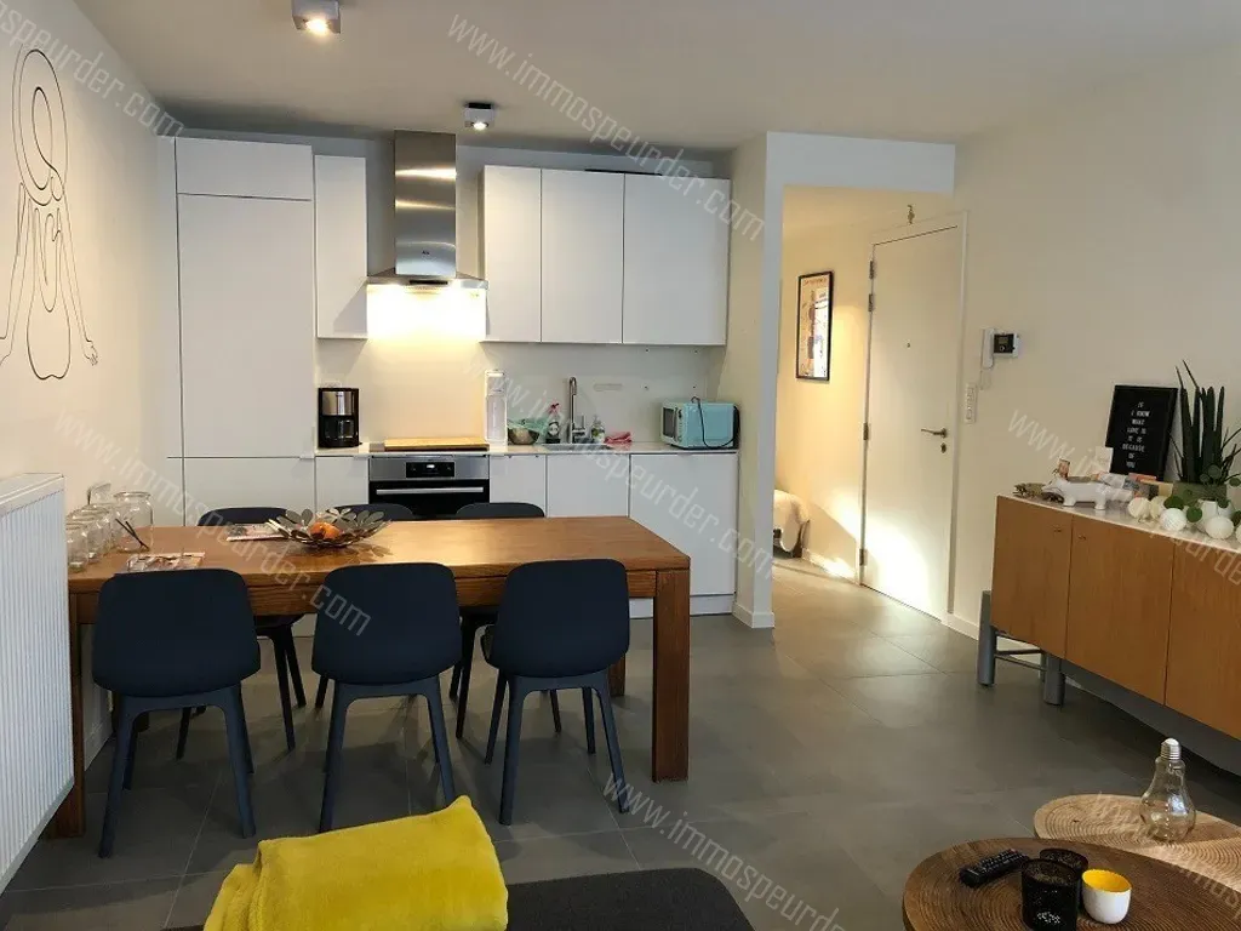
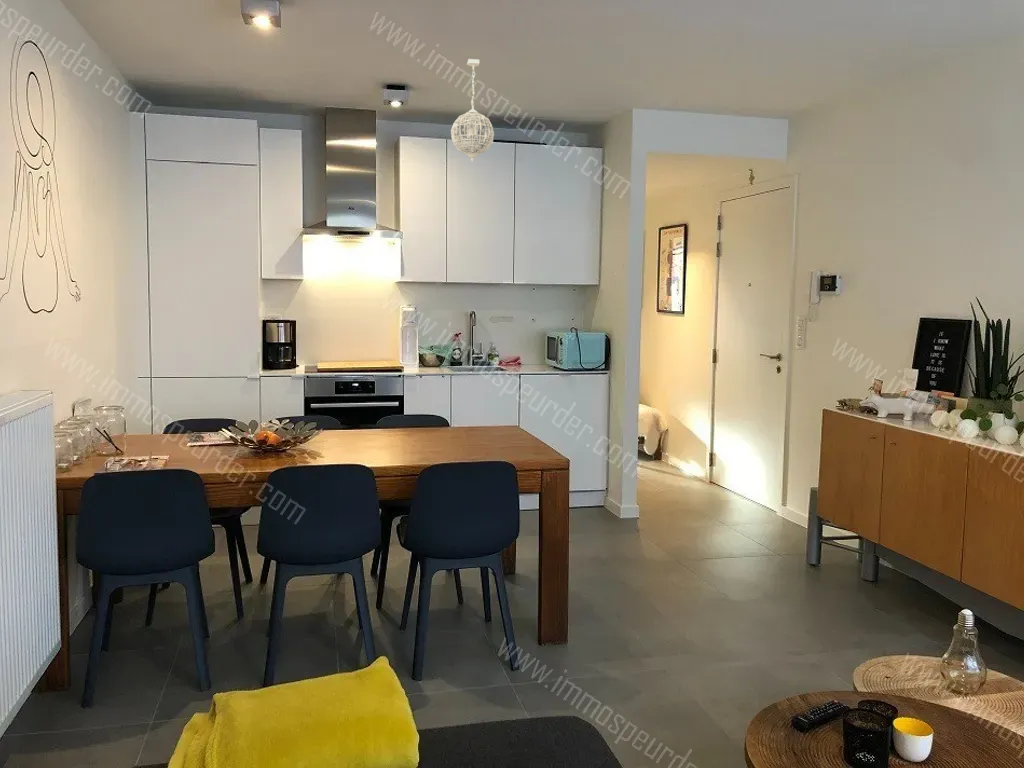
+ pendant light [450,58,495,163]
